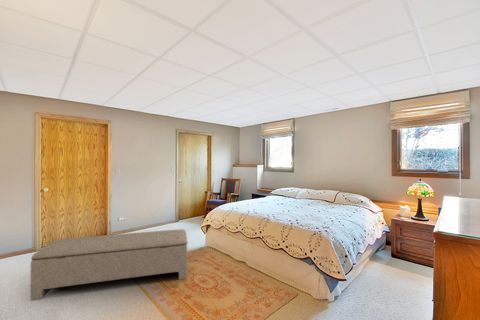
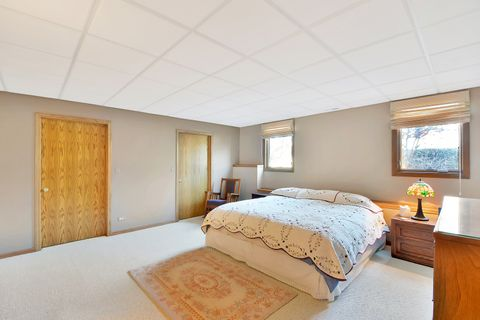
- bench [30,228,189,301]
